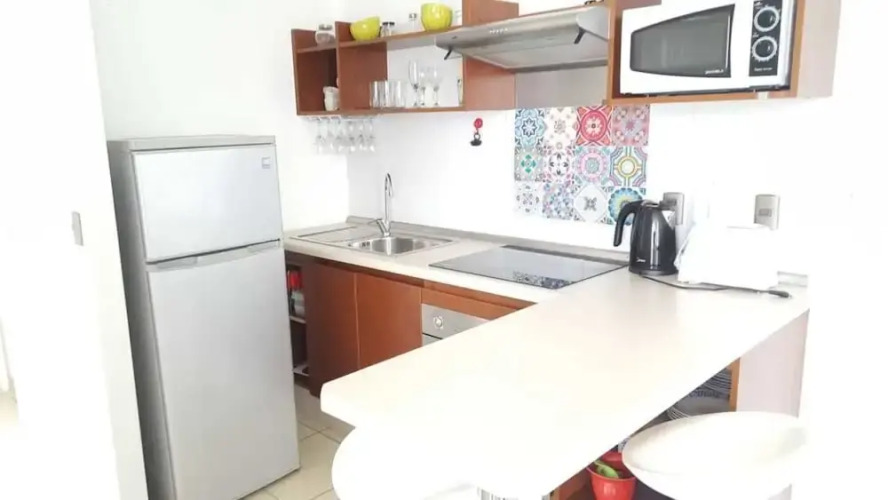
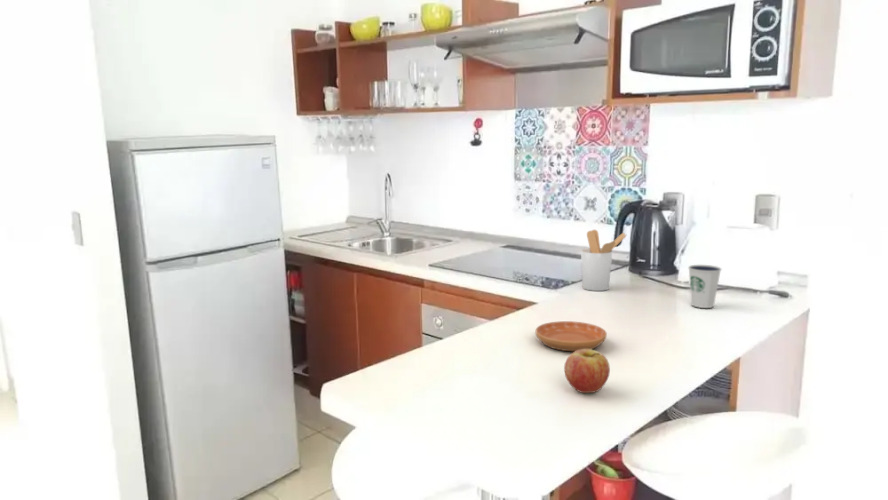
+ dixie cup [687,264,723,309]
+ fruit [563,349,611,394]
+ saucer [535,320,608,352]
+ utensil holder [580,229,627,292]
